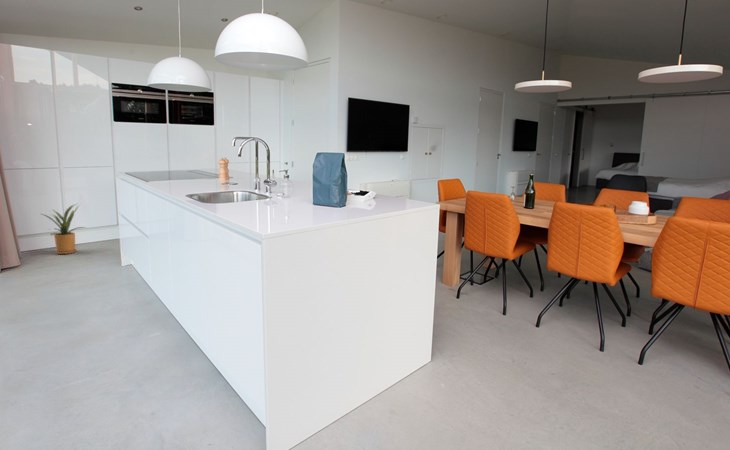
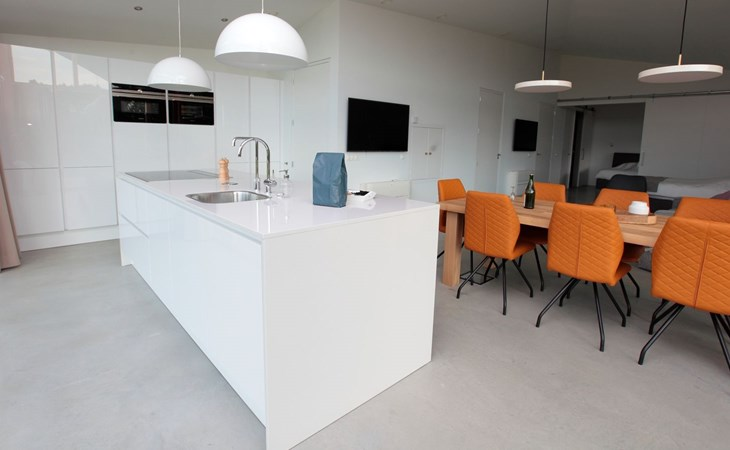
- house plant [41,203,87,255]
